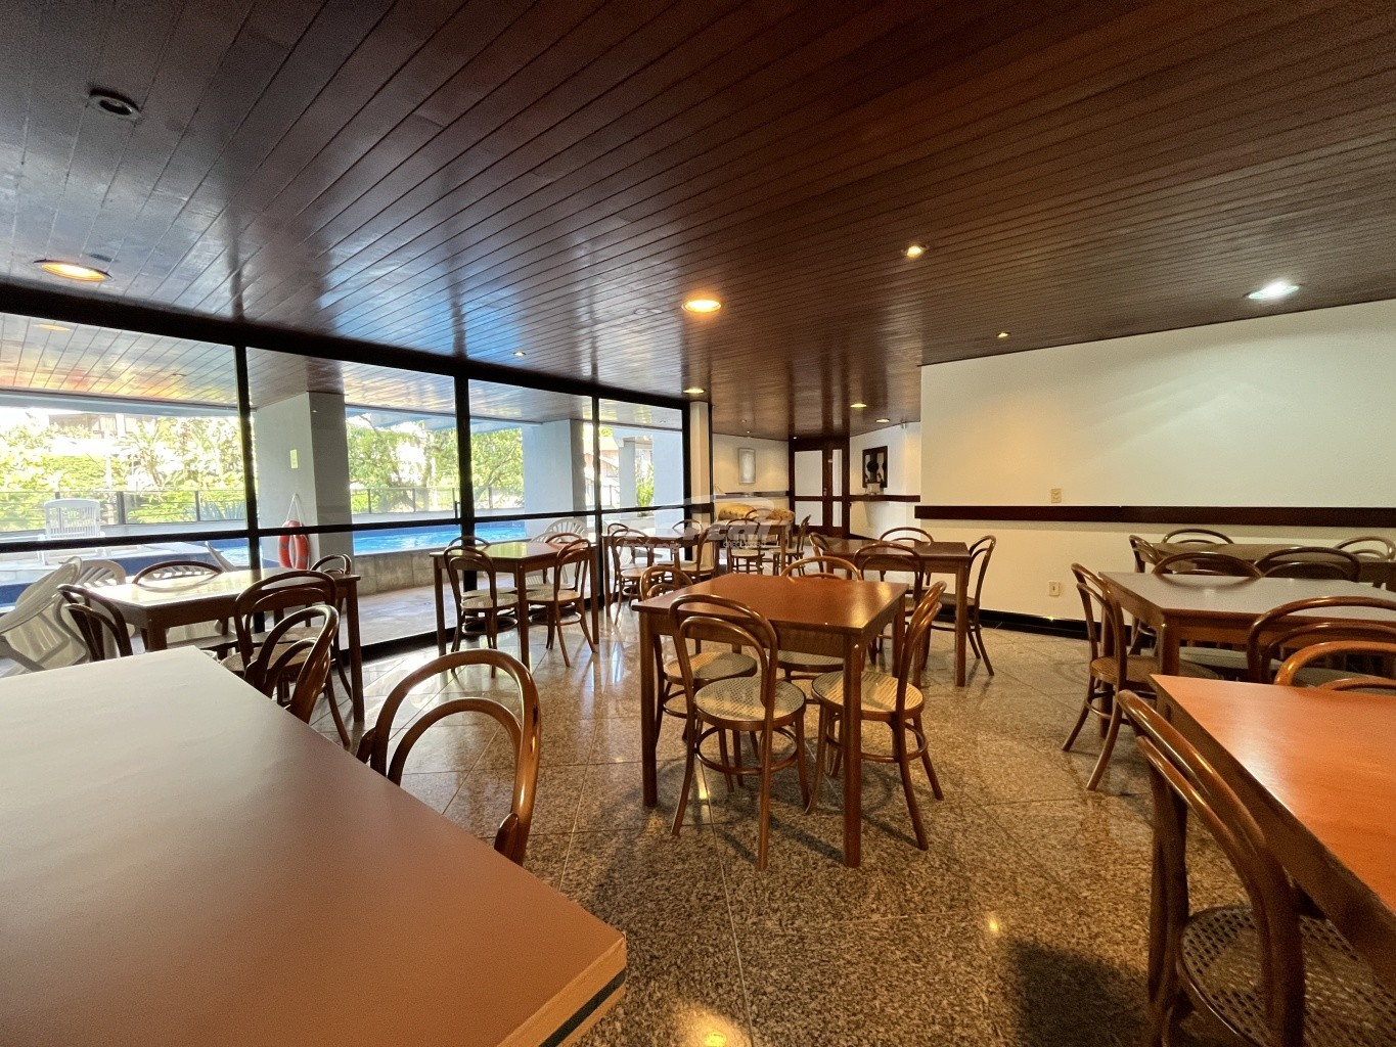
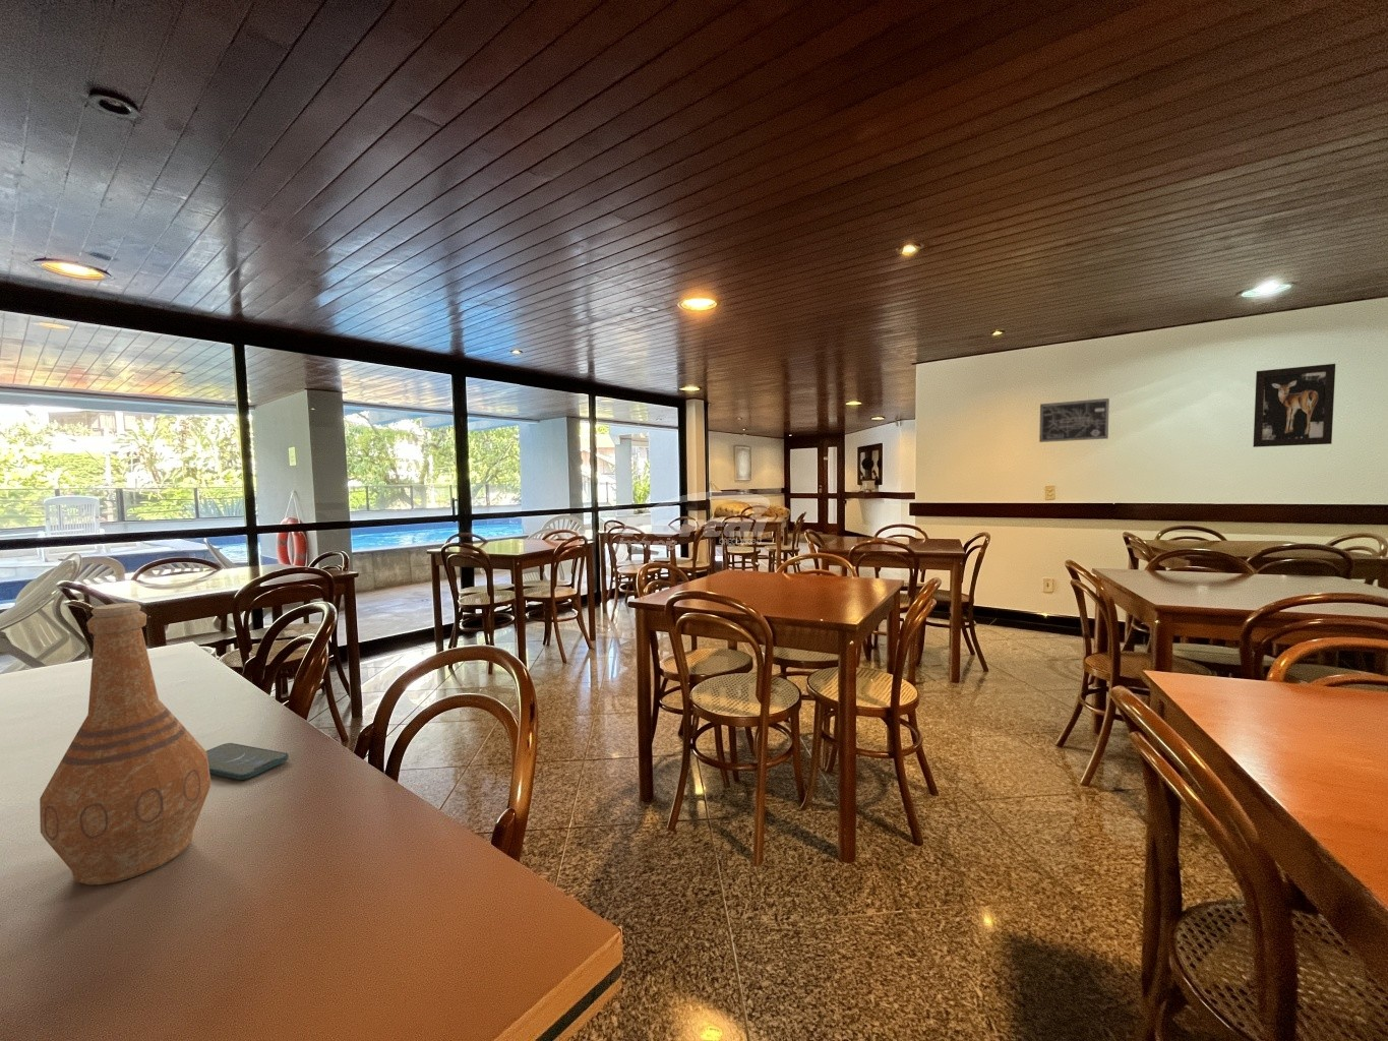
+ vase [38,601,211,887]
+ smartphone [206,742,290,781]
+ wall art [1038,398,1110,443]
+ wall art [1252,363,1337,448]
